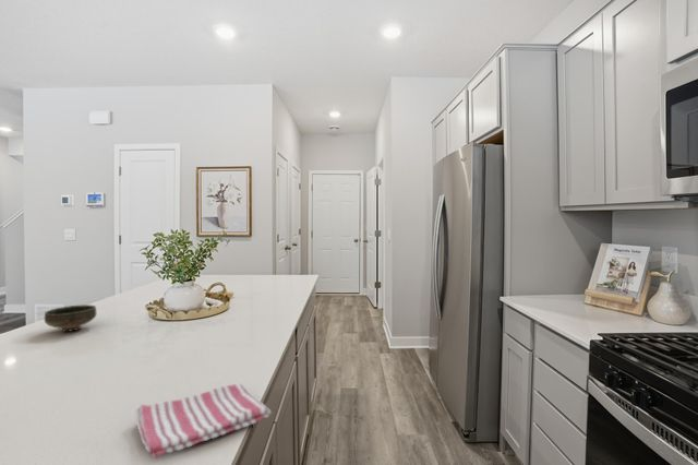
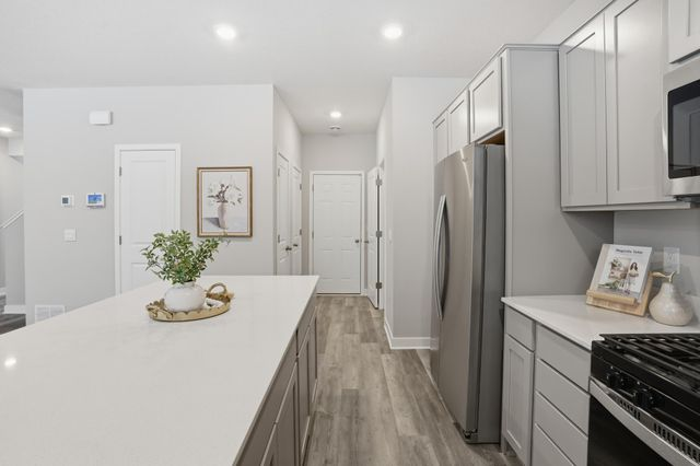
- dish towel [134,383,272,460]
- bowl [44,303,97,333]
